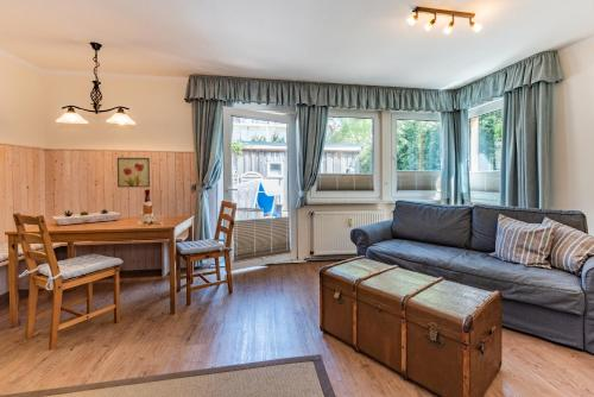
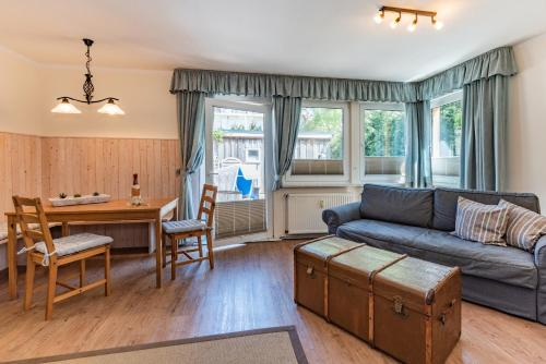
- wall art [116,157,151,188]
